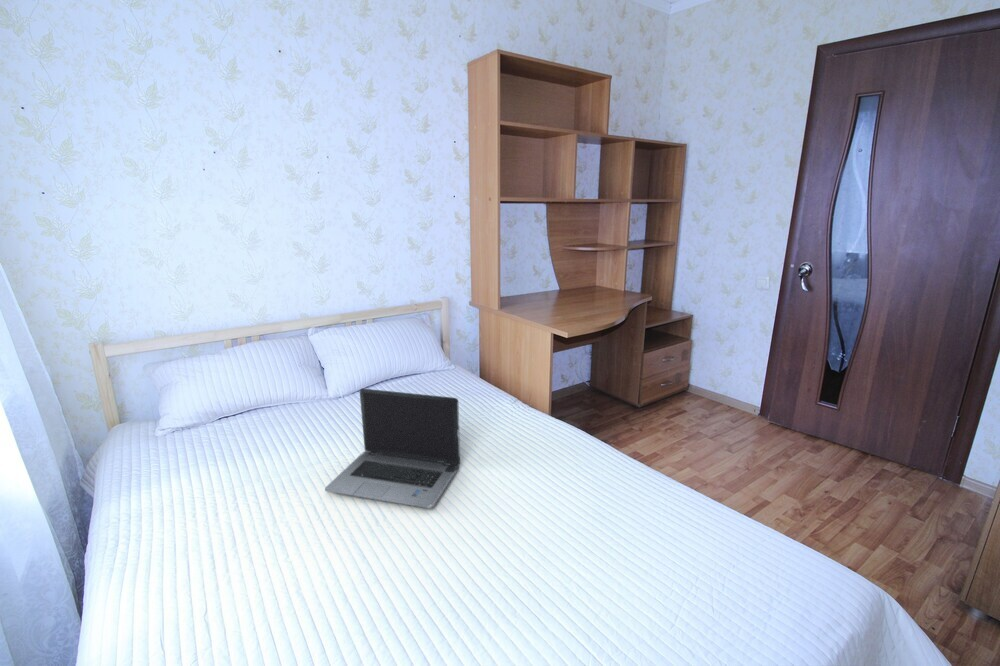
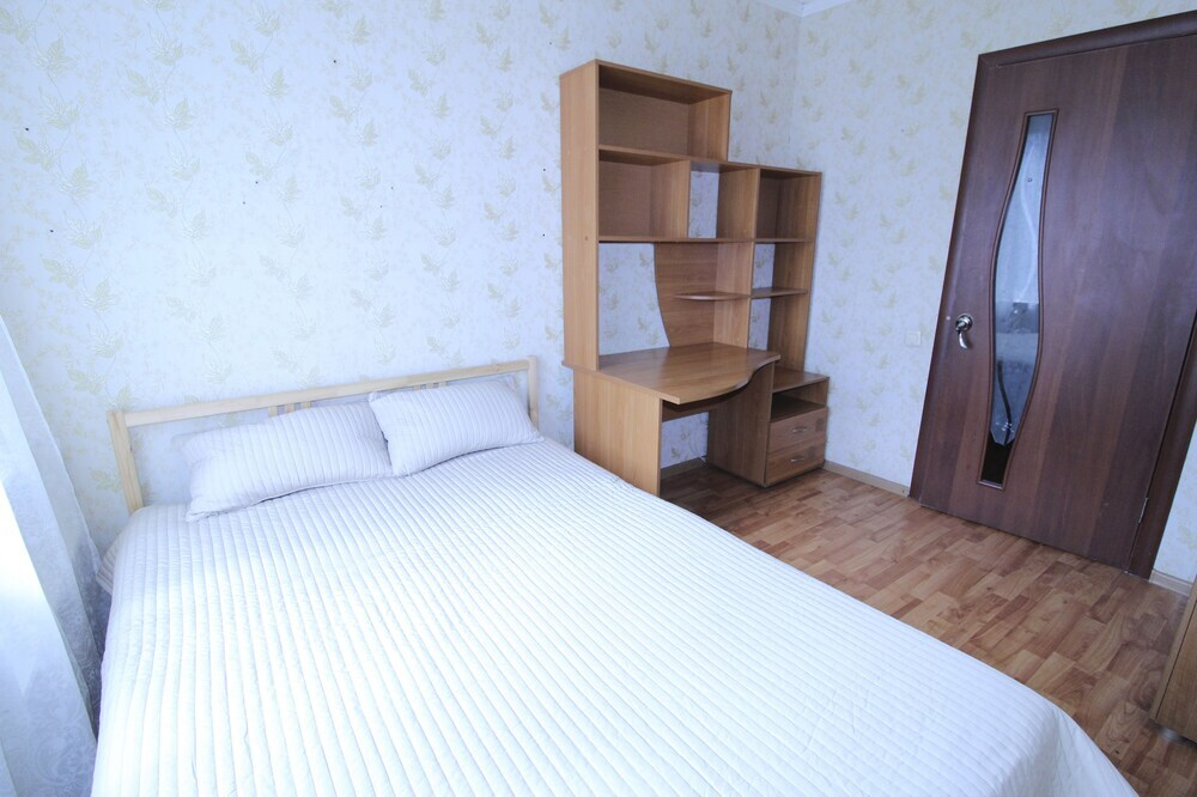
- laptop computer [324,388,461,509]
